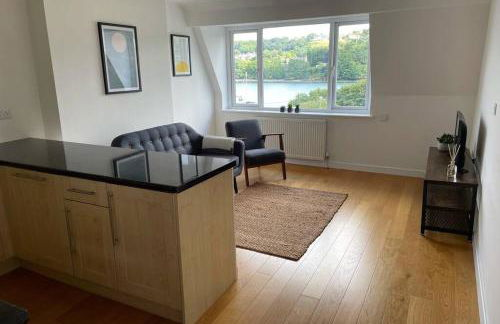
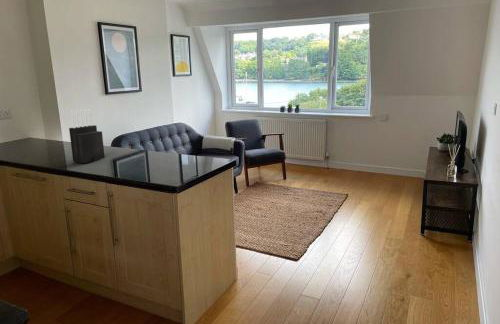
+ knife block [68,108,106,164]
